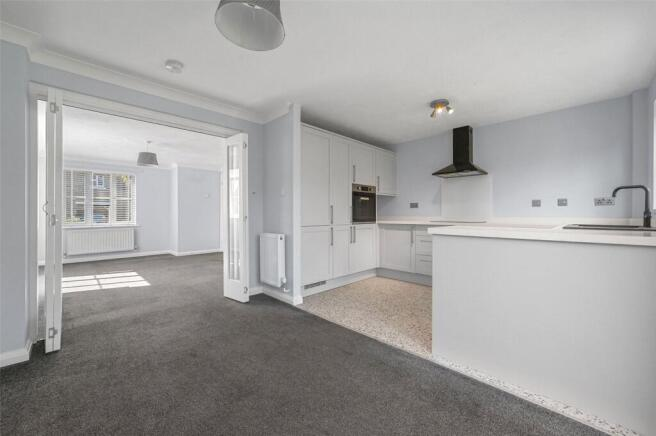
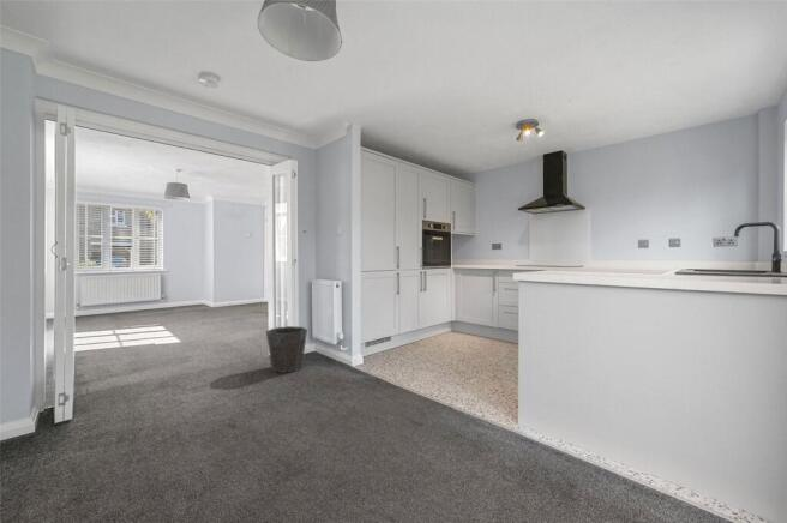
+ waste bin [265,325,308,374]
